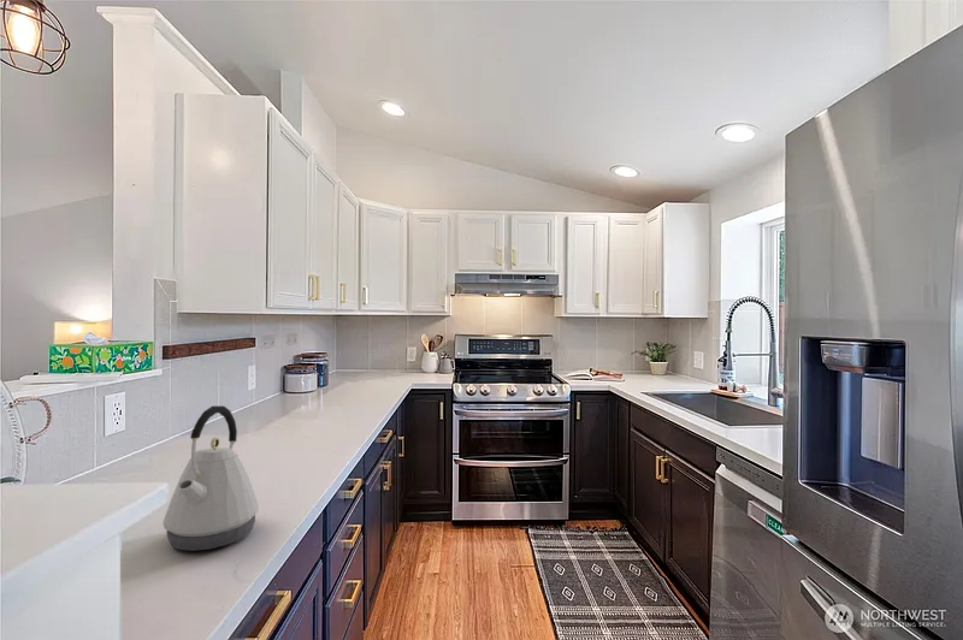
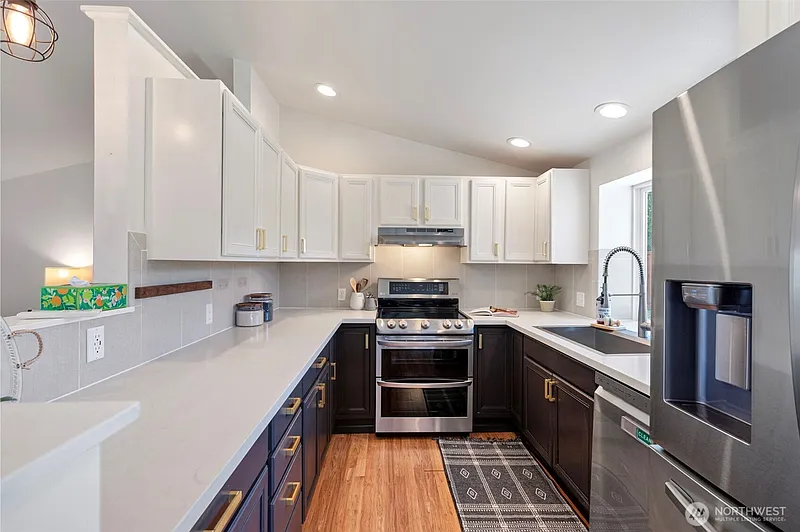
- kettle [163,405,260,552]
